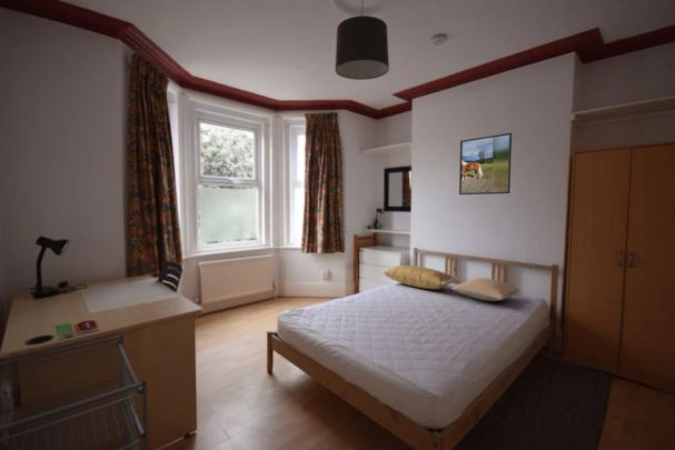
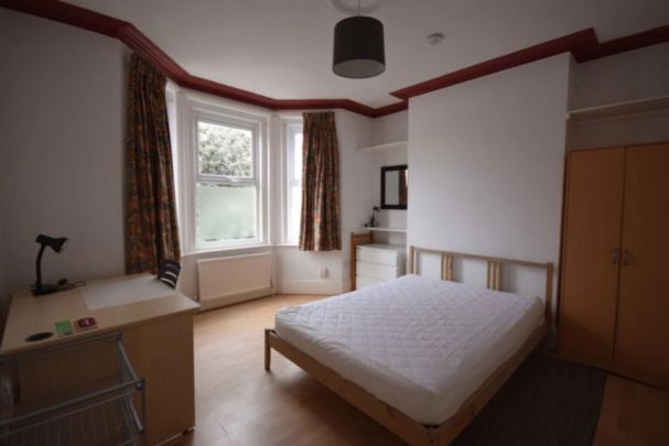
- pillow [450,277,520,302]
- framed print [458,132,513,196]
- pillow [381,264,459,290]
